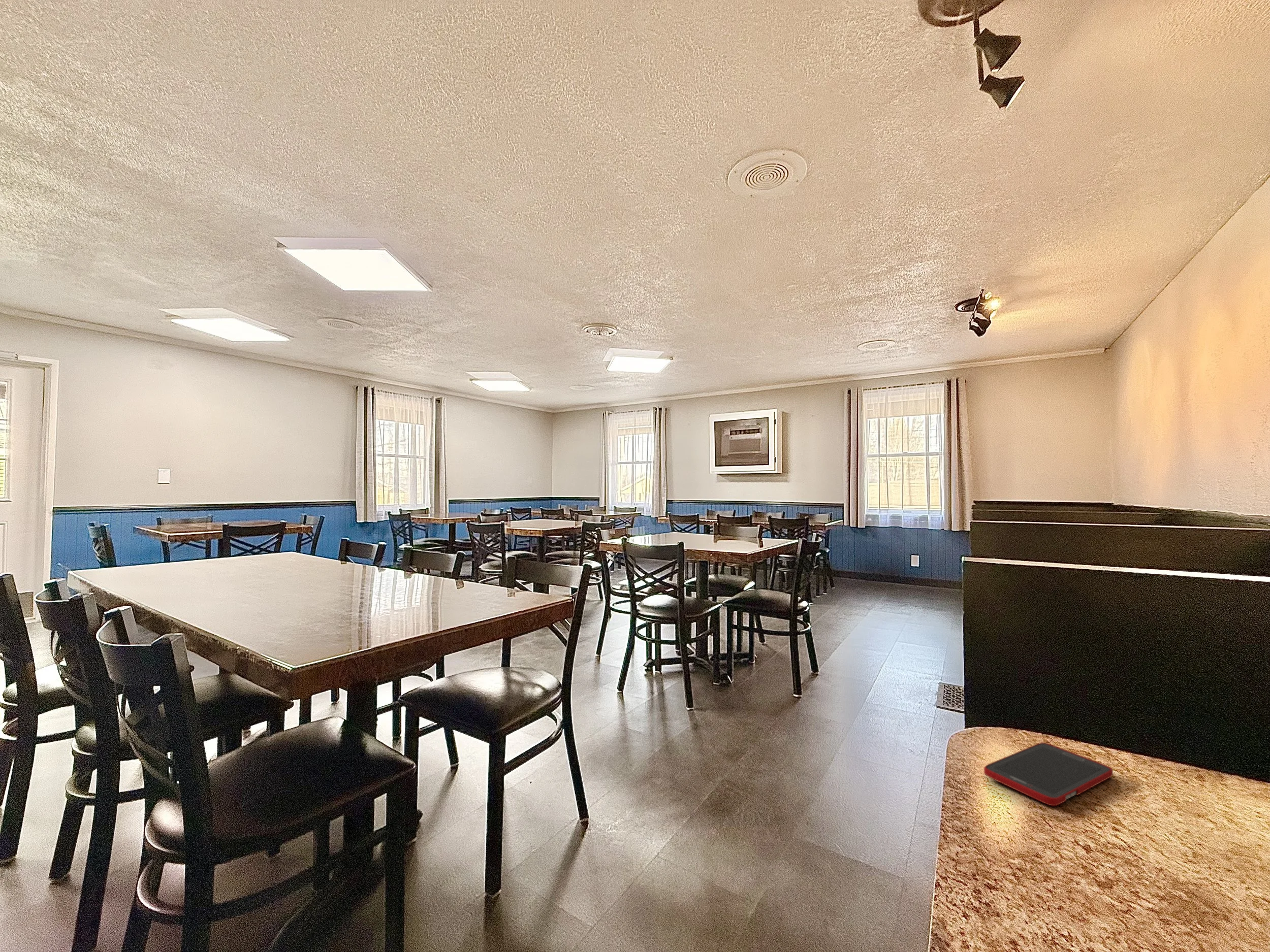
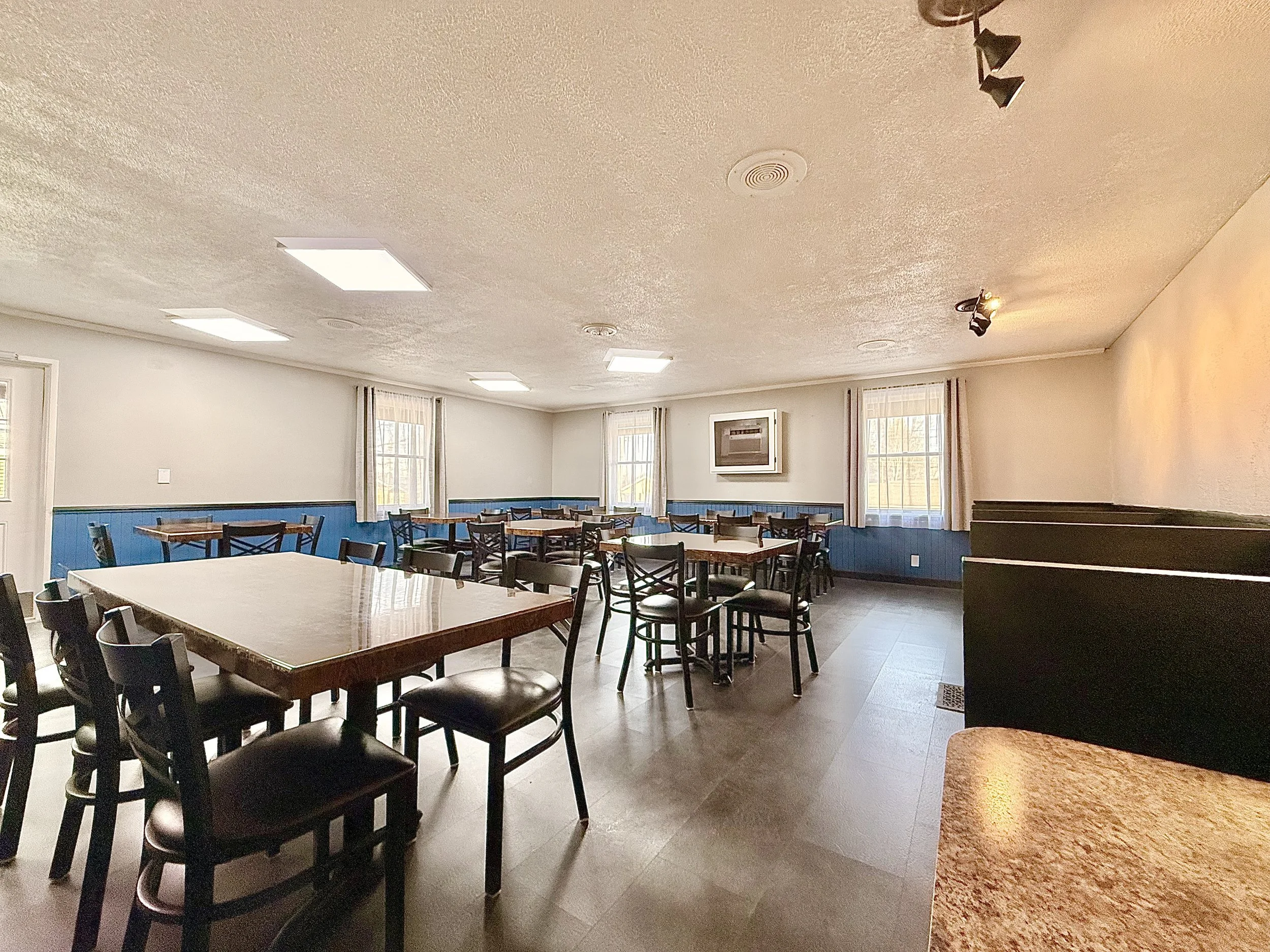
- cell phone [983,742,1114,806]
